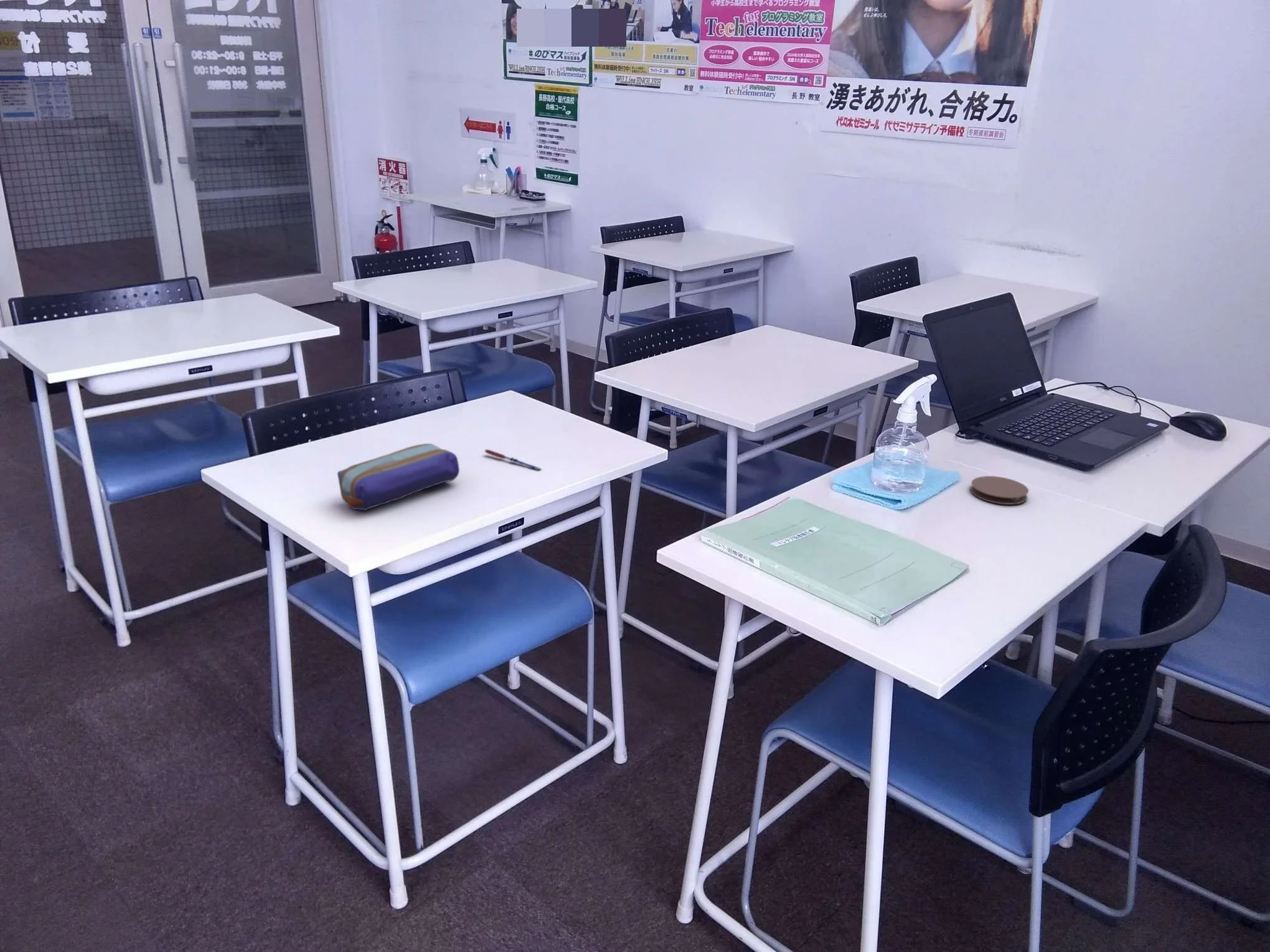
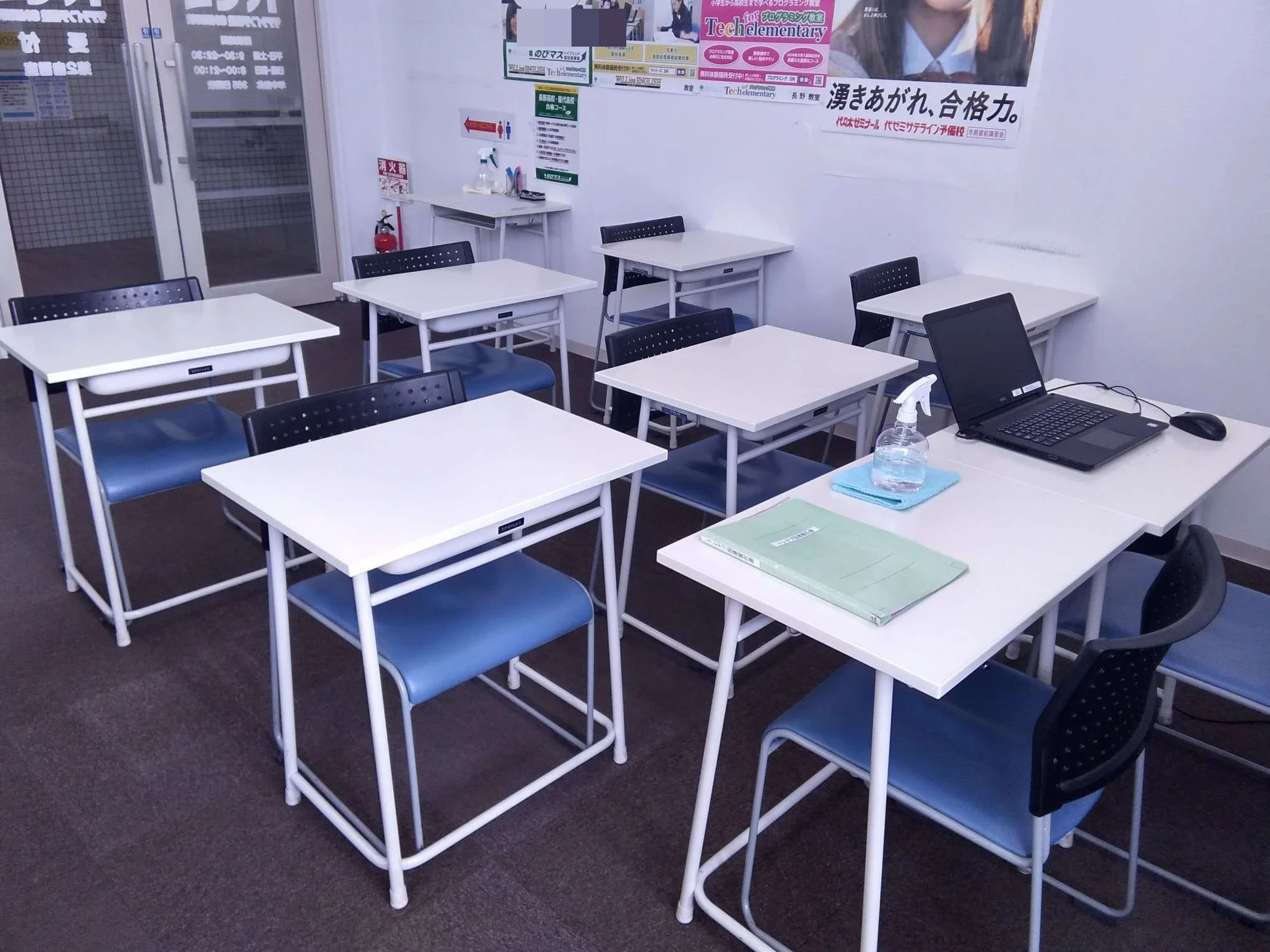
- pen [484,449,543,471]
- coaster [969,475,1030,505]
- pencil case [337,443,460,511]
